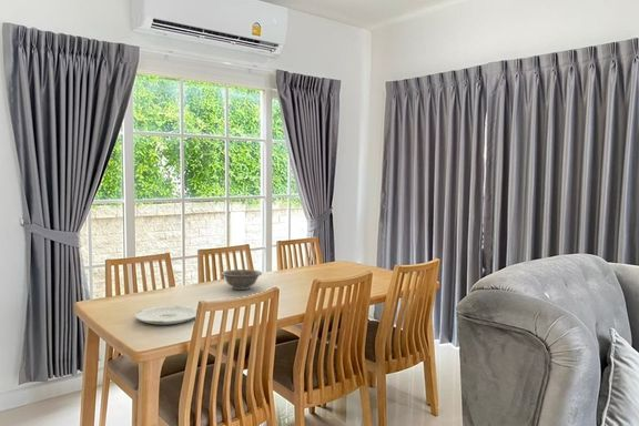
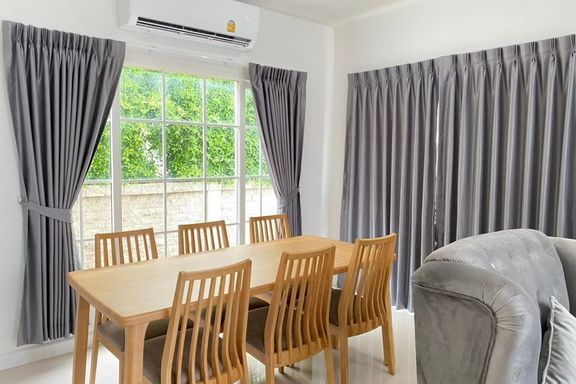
- decorative bowl [220,268,263,291]
- plate [133,305,197,326]
